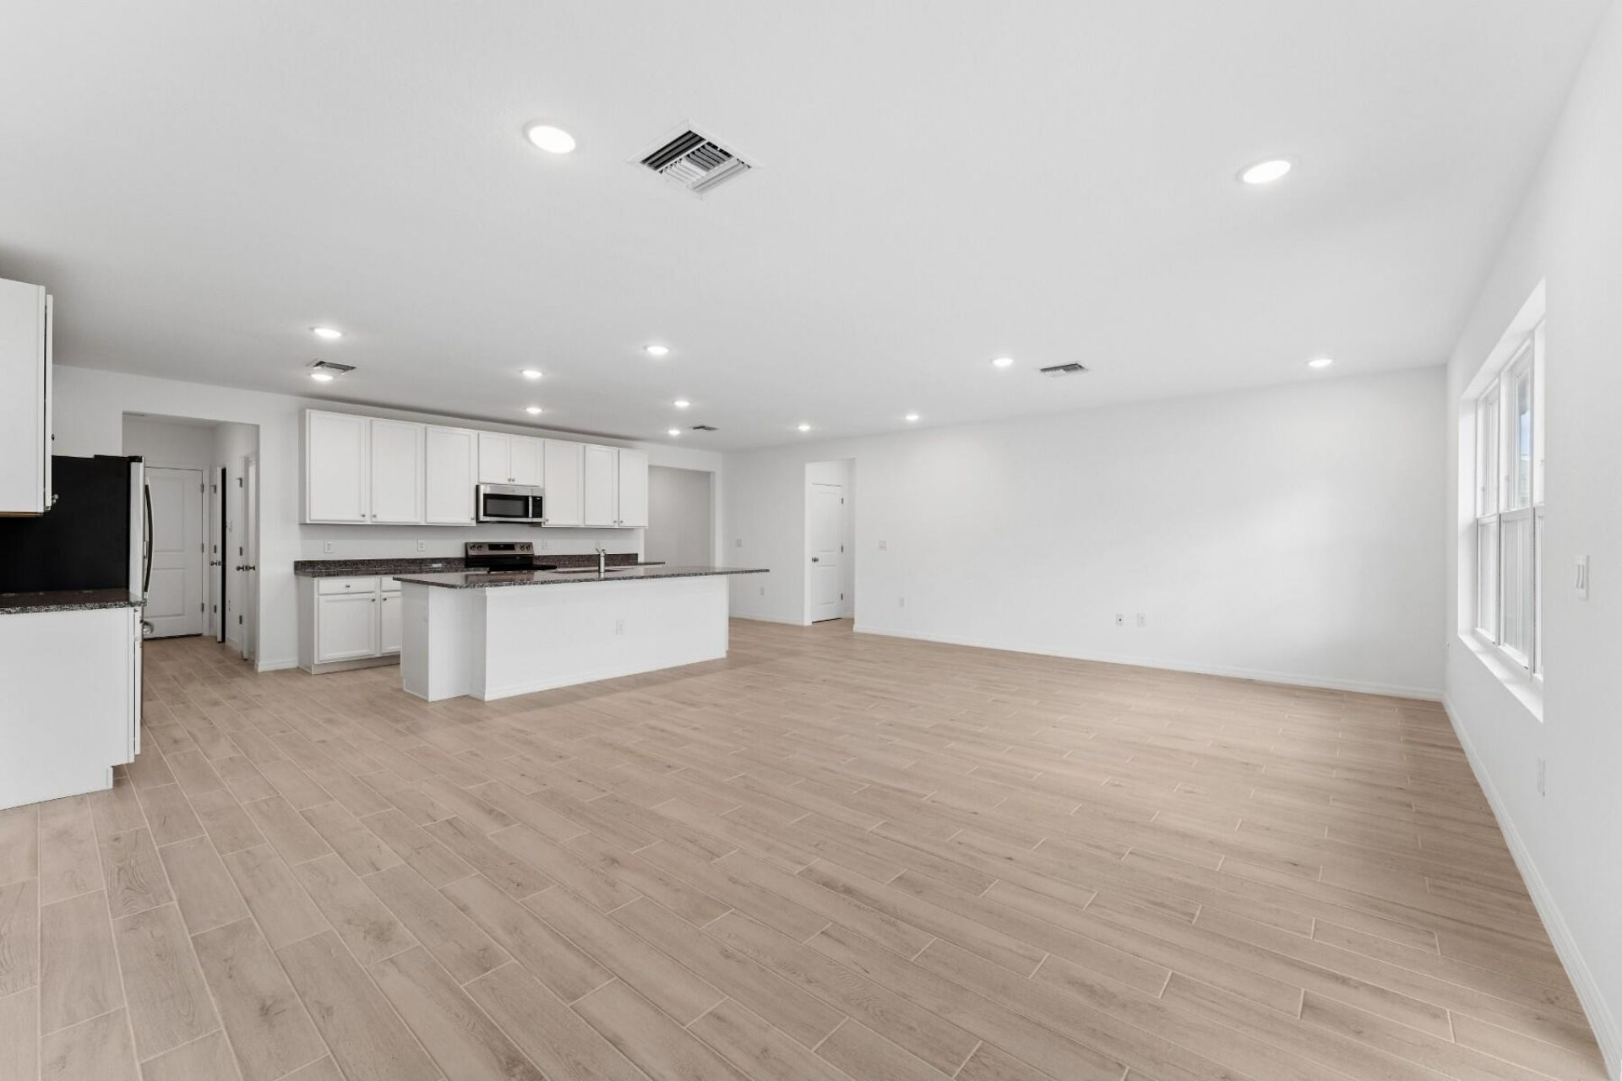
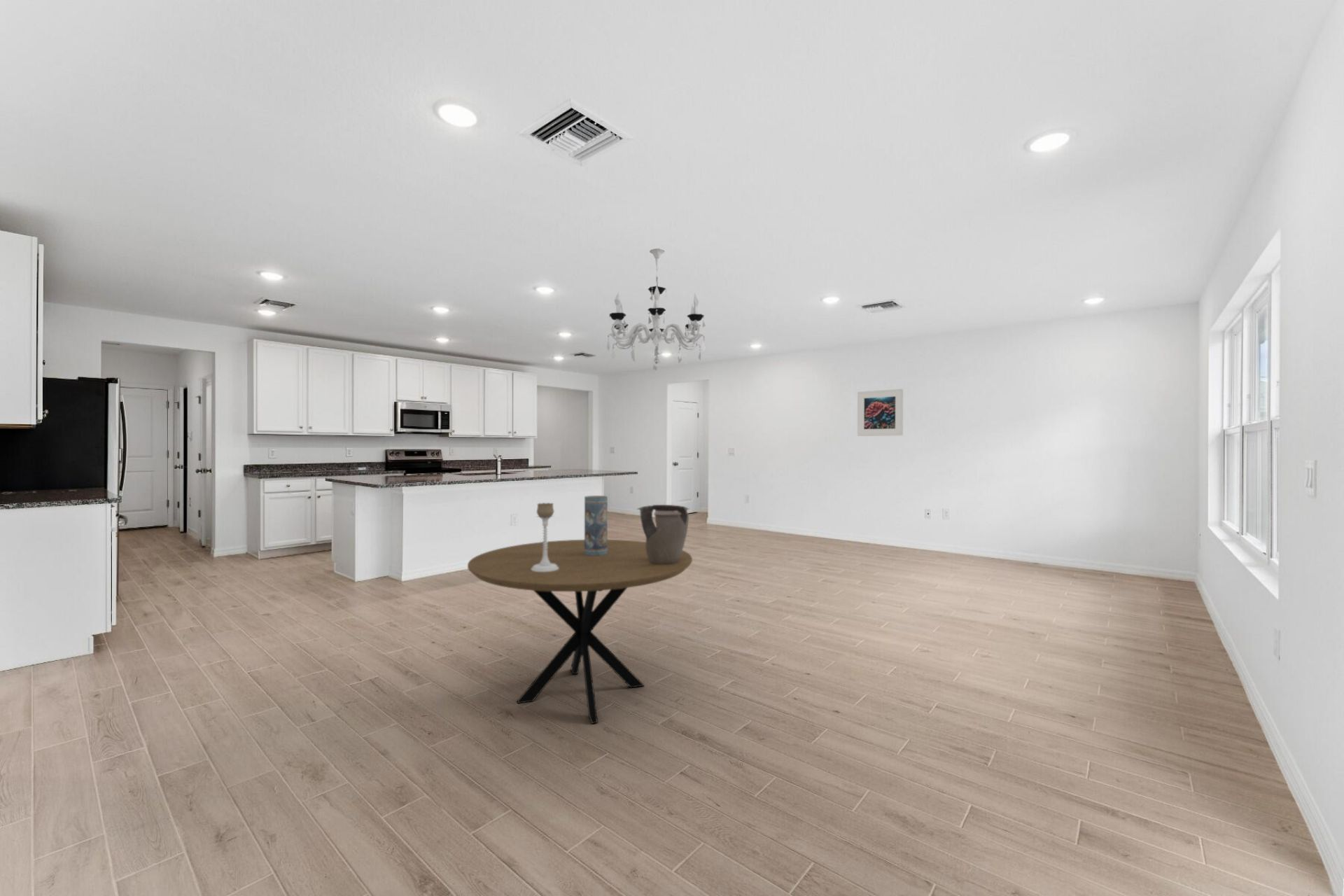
+ decorative bowl [636,504,690,564]
+ vase [584,495,608,556]
+ dining table [467,539,693,724]
+ candle holder [531,502,559,572]
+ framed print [857,388,904,437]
+ chandelier [606,248,706,371]
